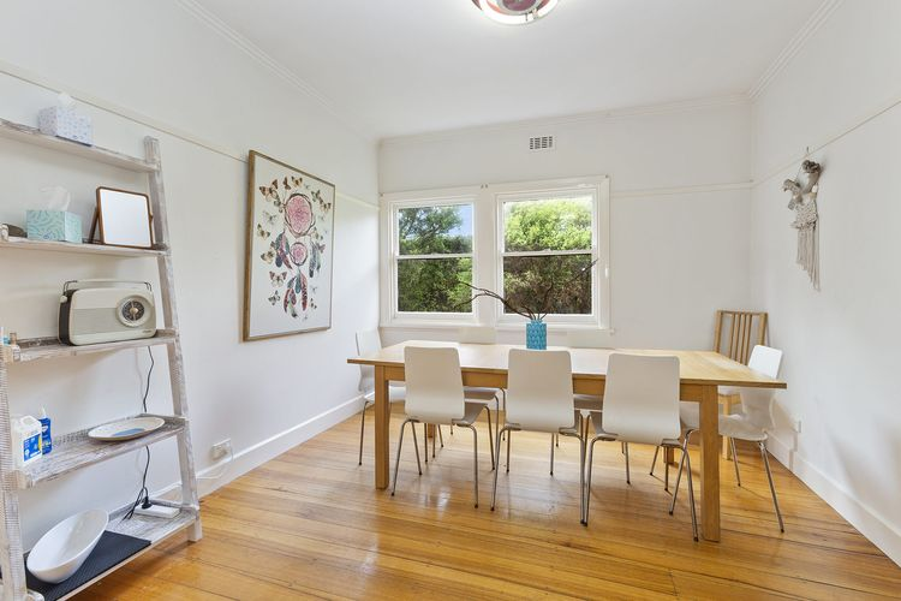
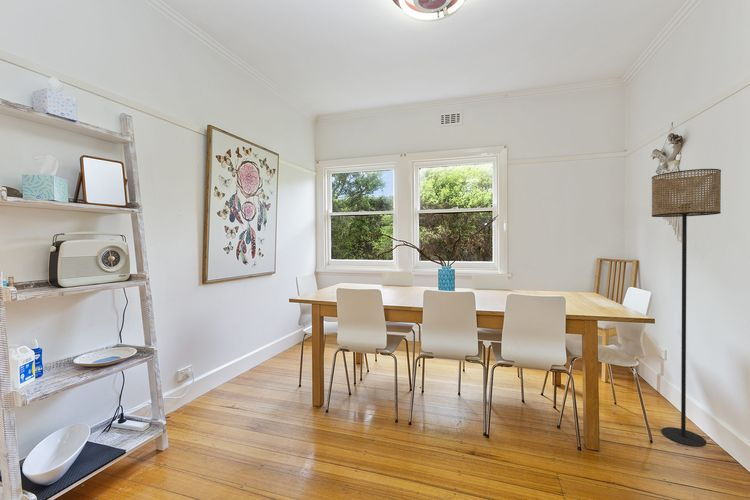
+ floor lamp [651,168,722,448]
